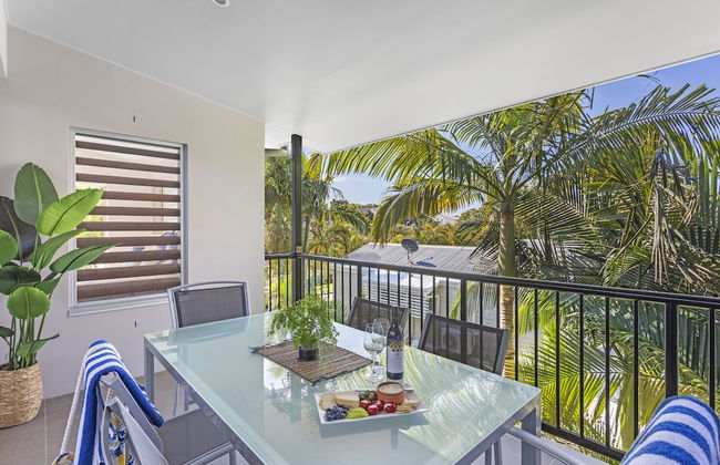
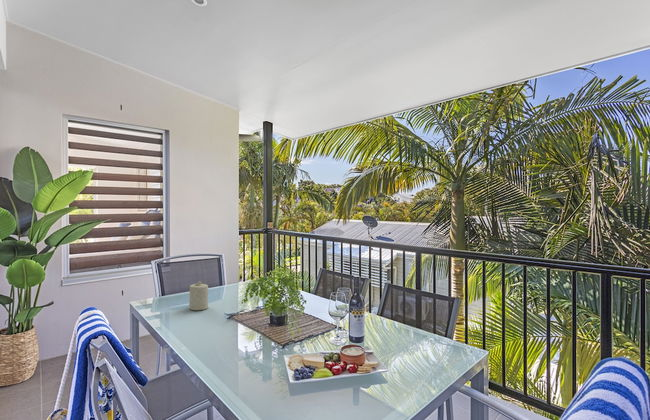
+ candle [188,281,209,311]
